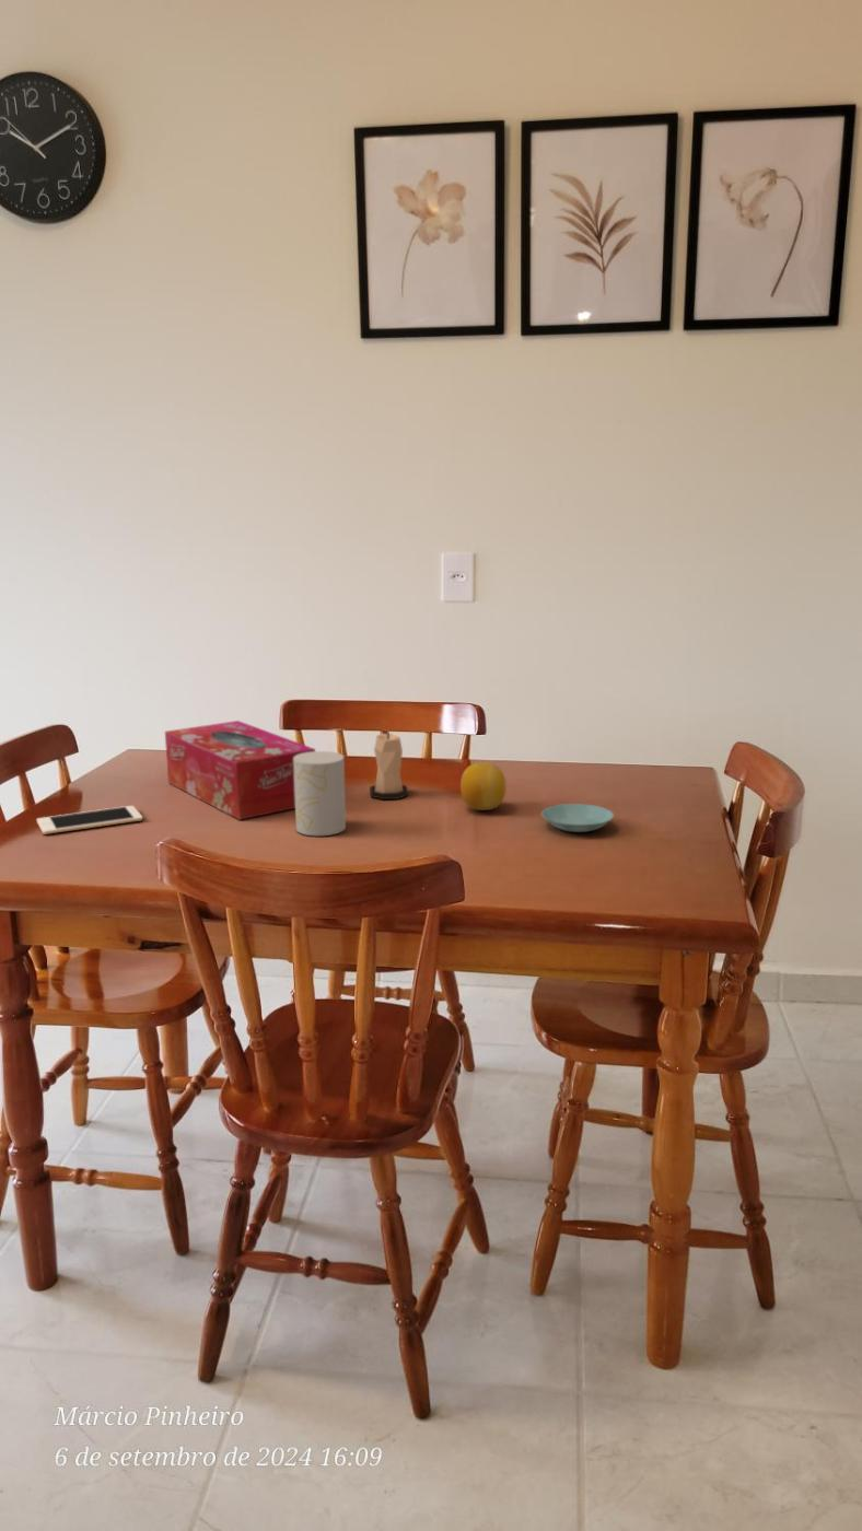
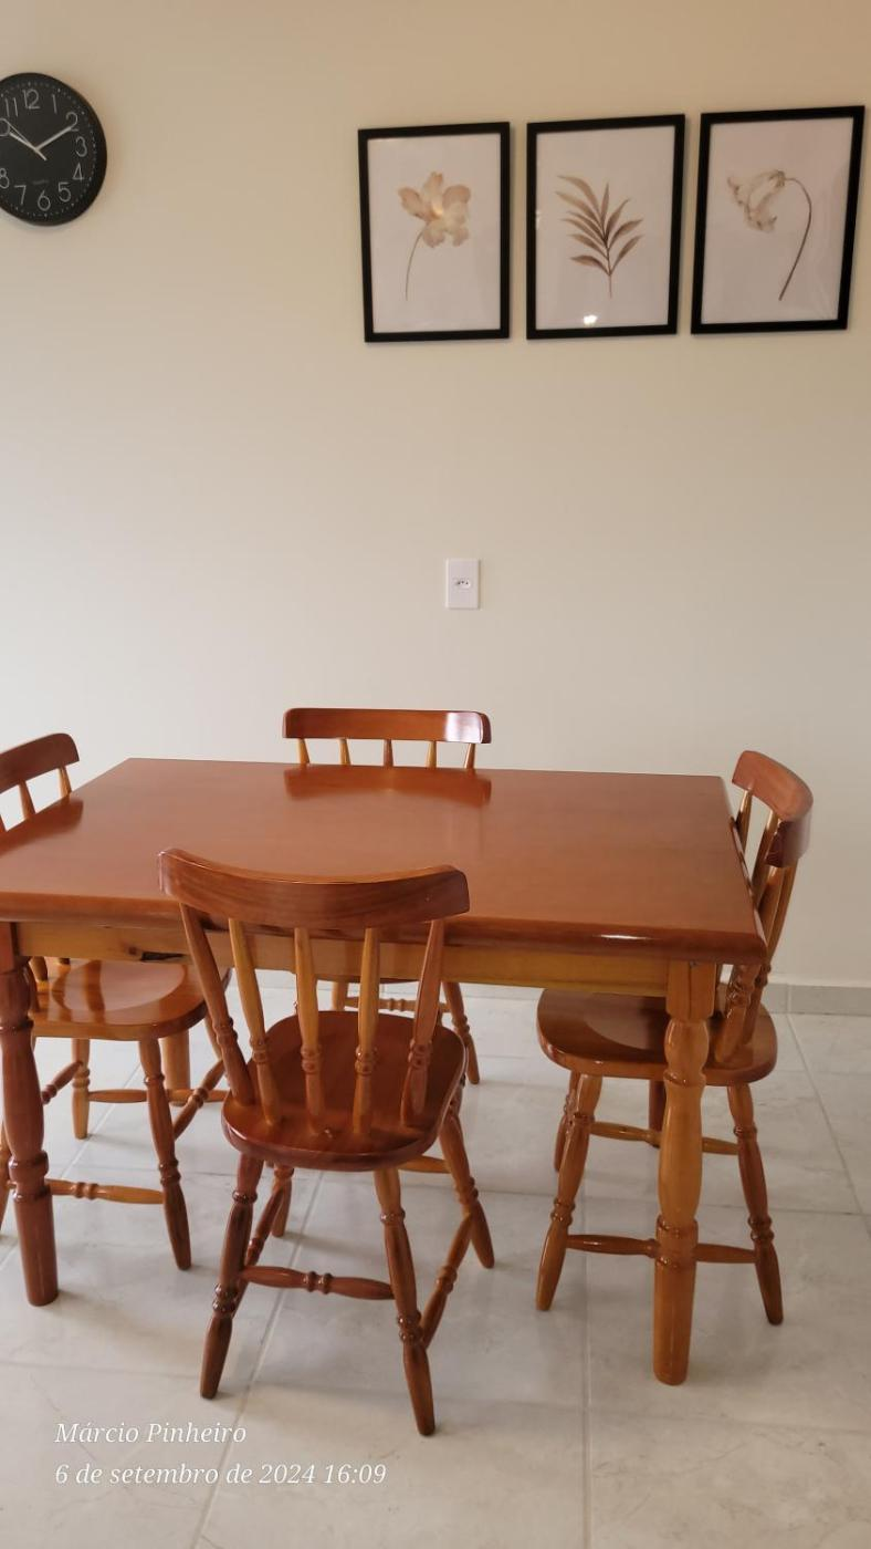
- fruit [459,761,506,811]
- tissue box [164,720,316,821]
- cup [293,750,347,837]
- candle [369,729,409,800]
- cell phone [36,805,143,835]
- saucer [540,803,615,833]
